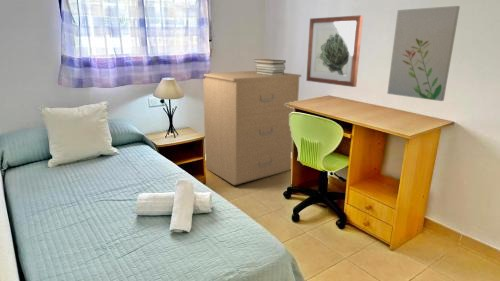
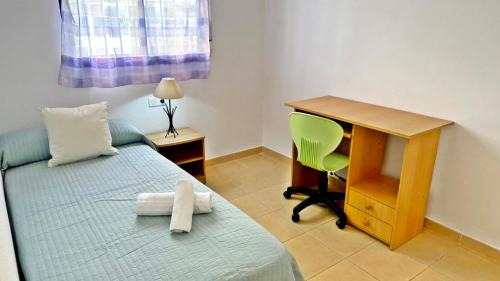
- wall art [386,5,461,102]
- filing cabinet [202,70,302,186]
- book stack [253,58,287,75]
- wall art [305,14,364,88]
